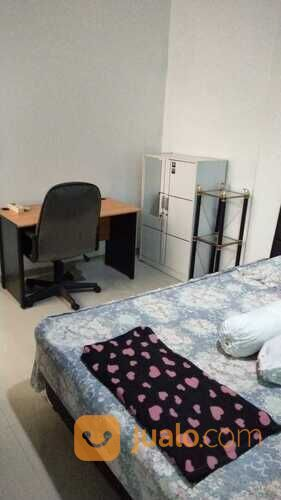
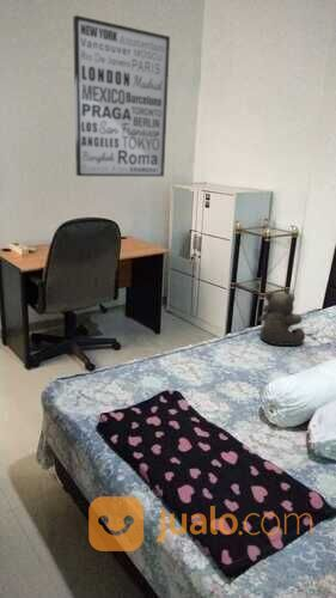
+ teddy bear [257,289,306,347]
+ wall art [72,14,171,177]
